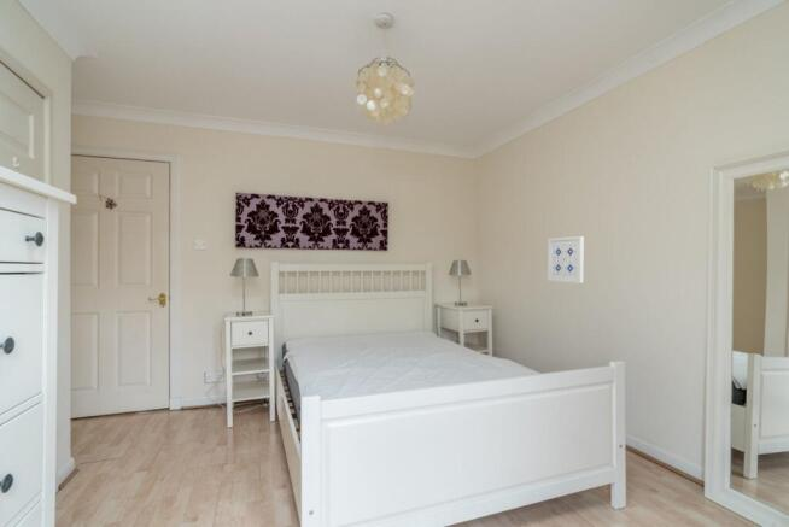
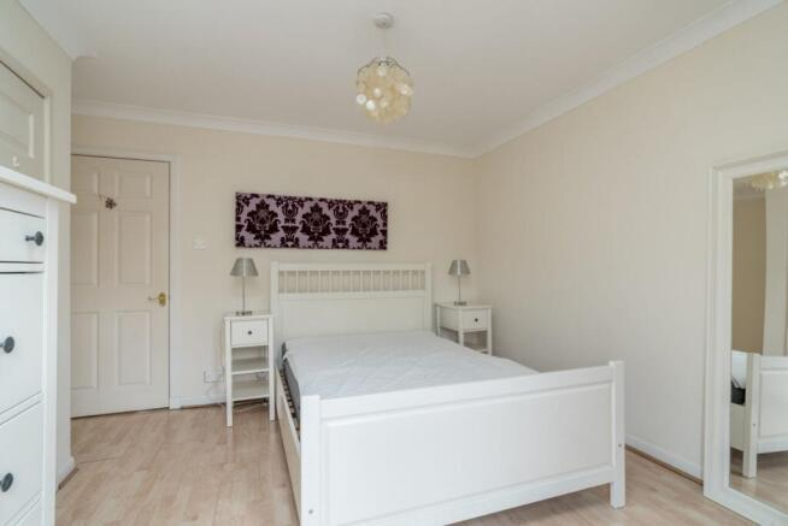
- wall art [547,235,585,283]
